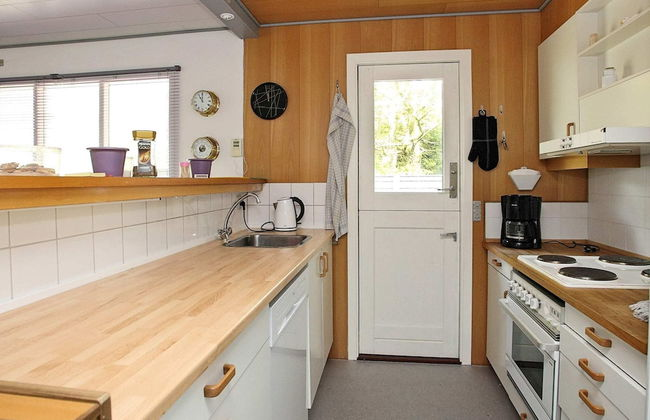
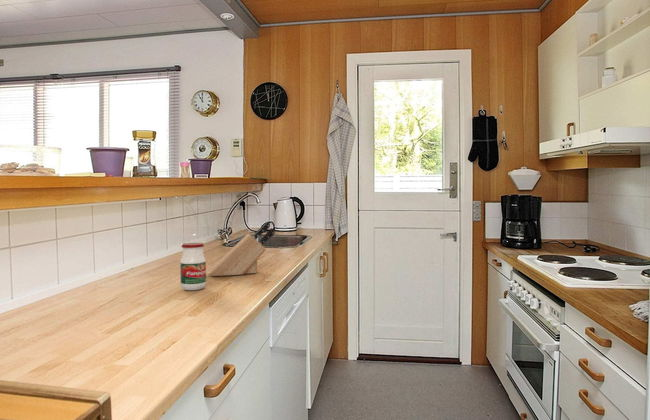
+ knife block [208,221,275,277]
+ jar [179,242,207,291]
